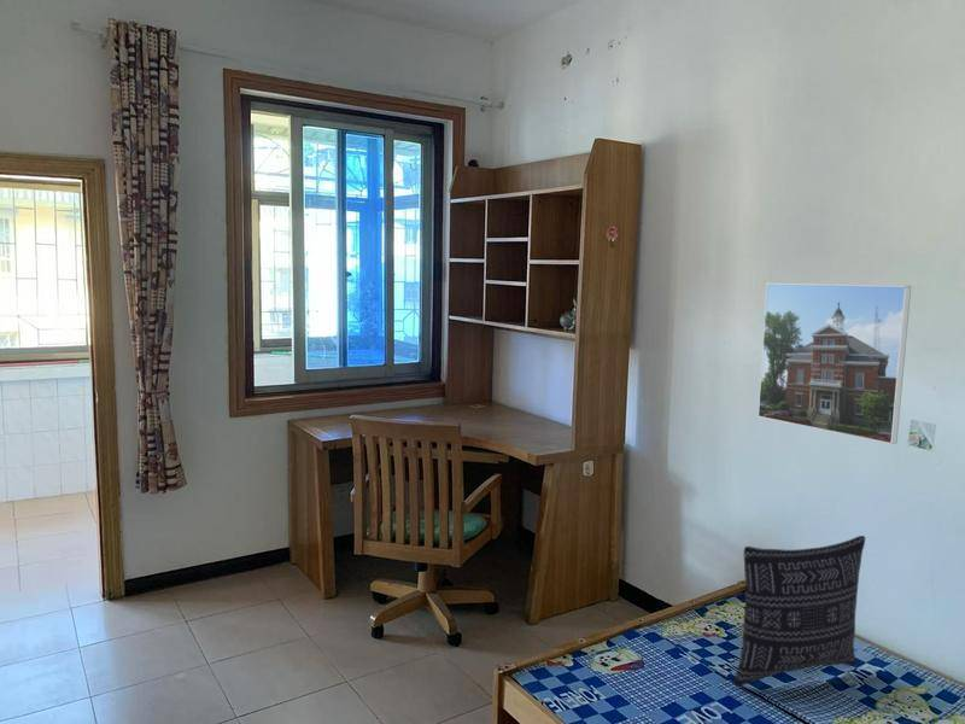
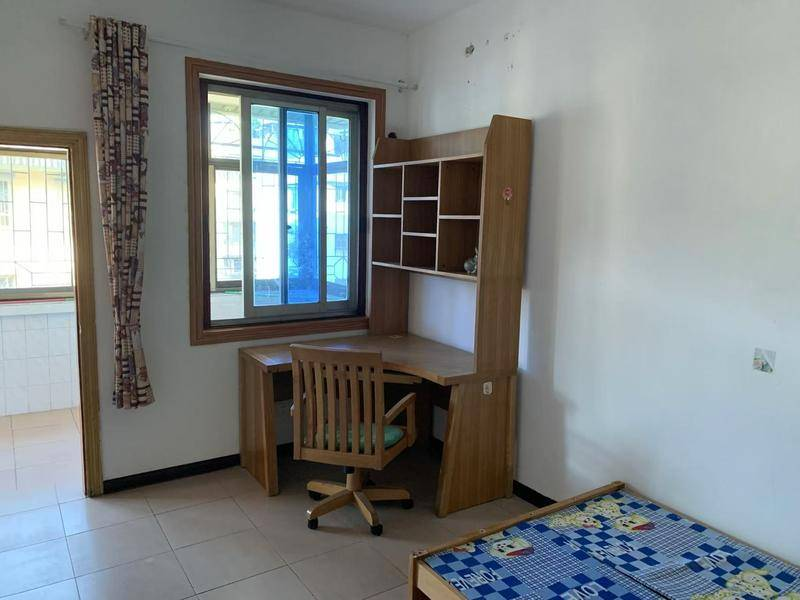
- pillow [733,535,866,688]
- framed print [756,281,912,445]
